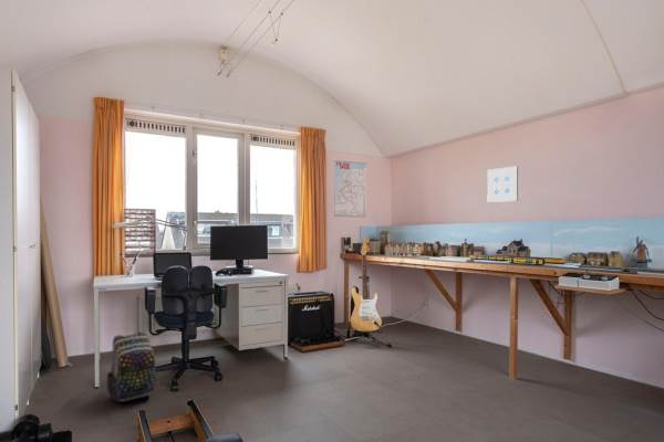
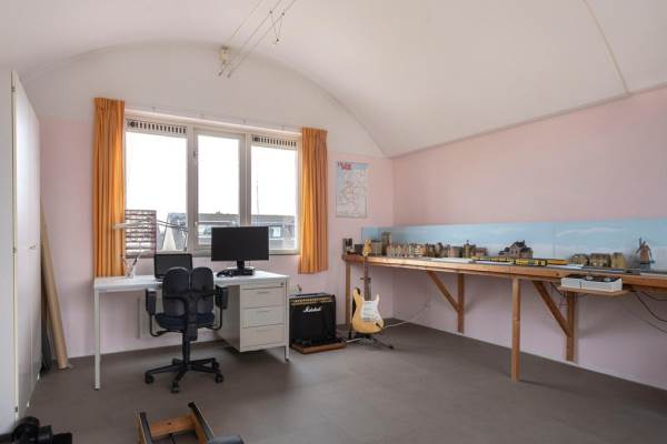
- wall art [486,166,519,203]
- backpack [105,330,157,403]
